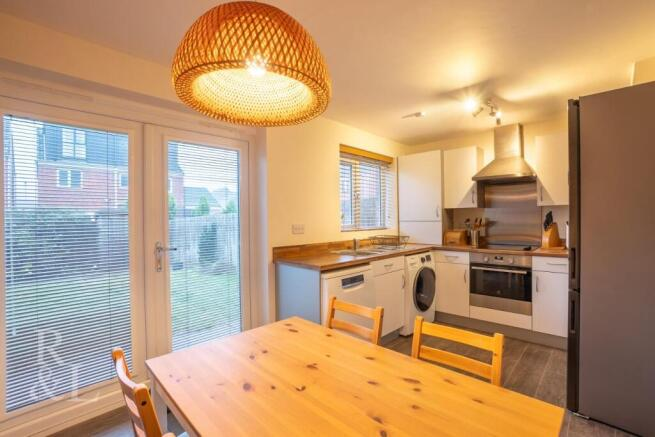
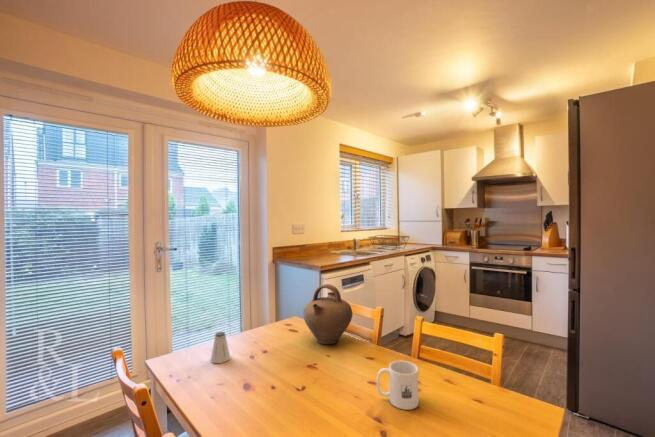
+ mug [376,360,420,411]
+ jug [302,283,354,345]
+ saltshaker [209,331,231,364]
